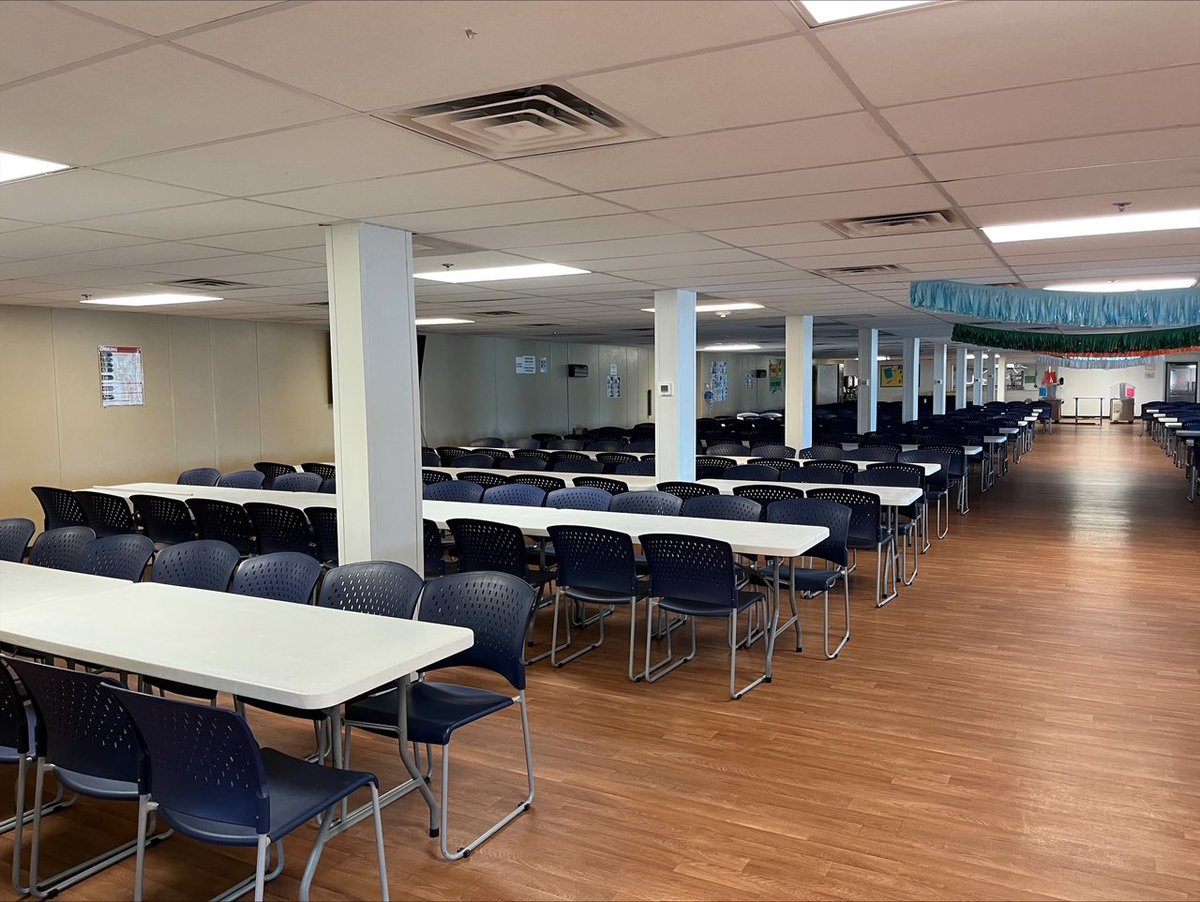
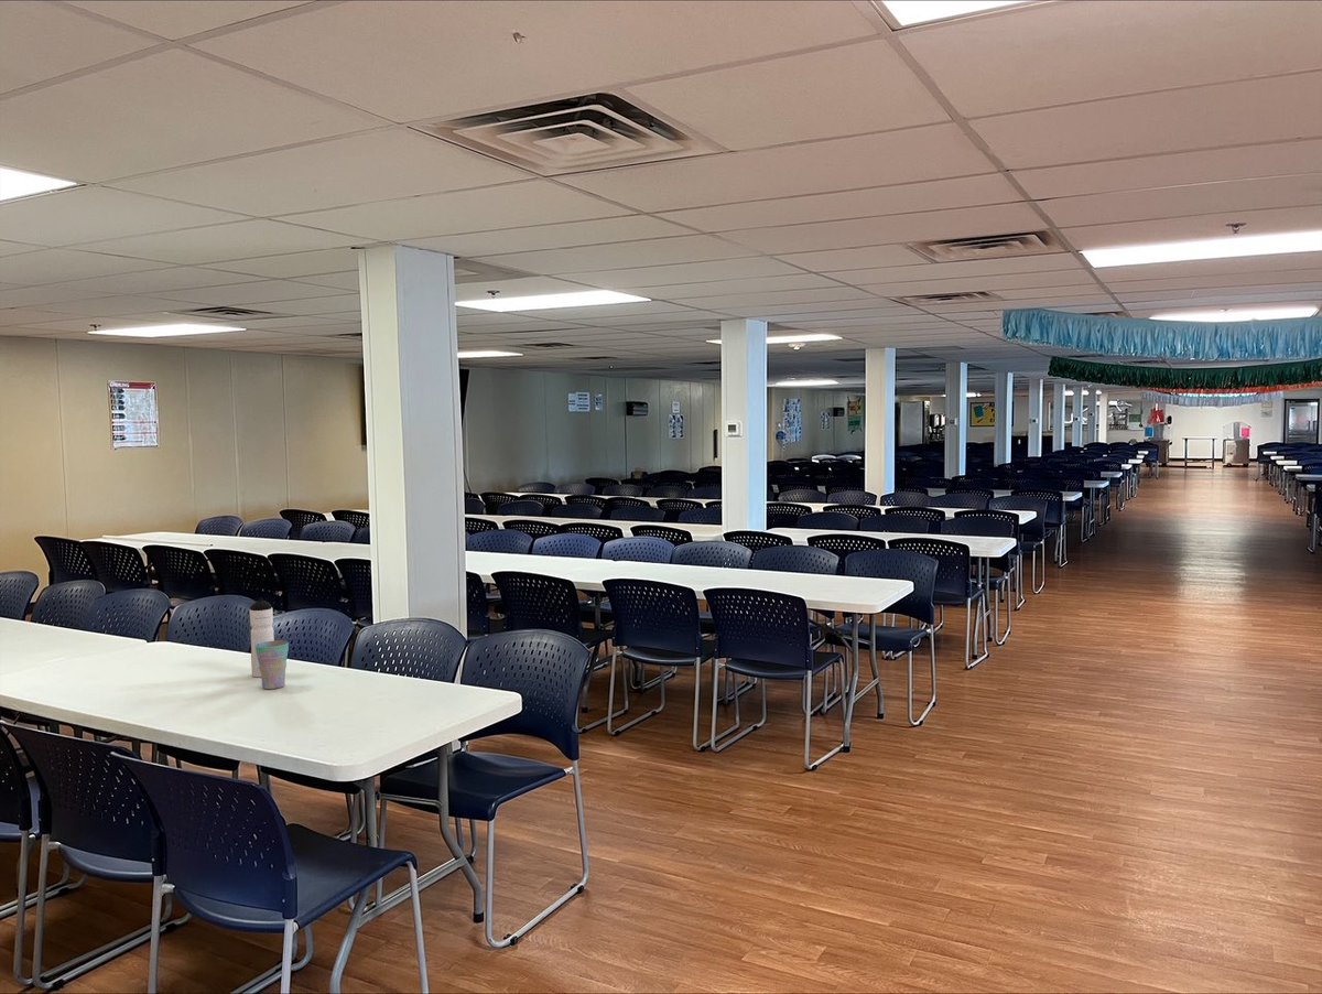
+ water bottle [248,597,275,678]
+ cup [256,639,290,690]
